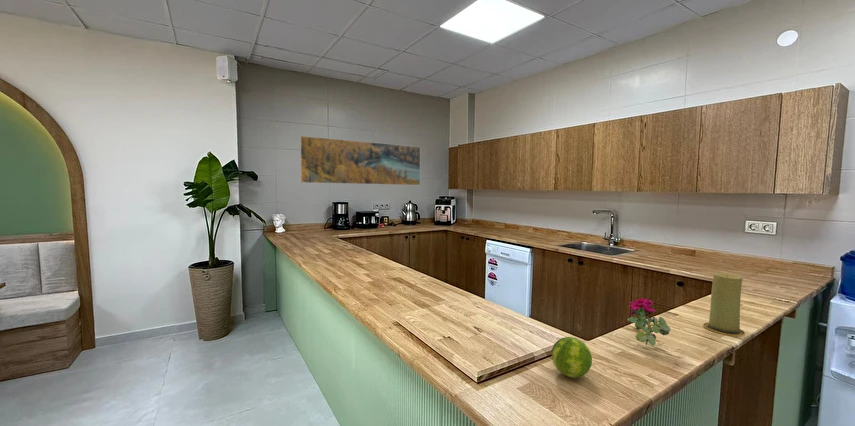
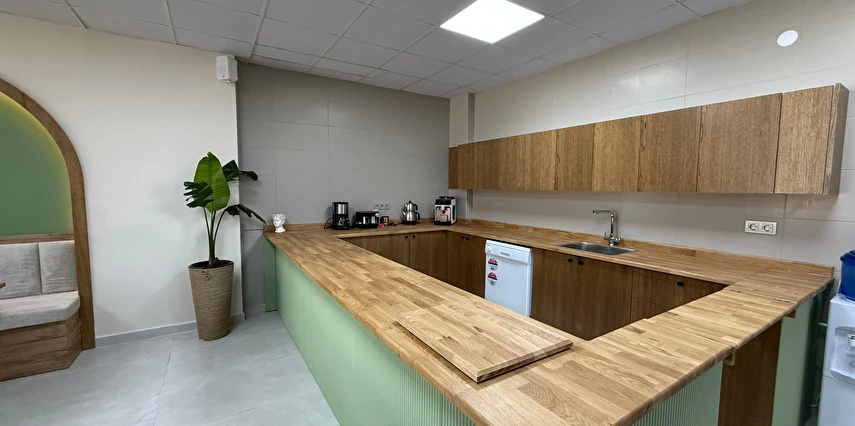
- candle [702,272,746,337]
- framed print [299,135,421,186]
- flower [626,297,671,347]
- fruit [551,336,593,379]
